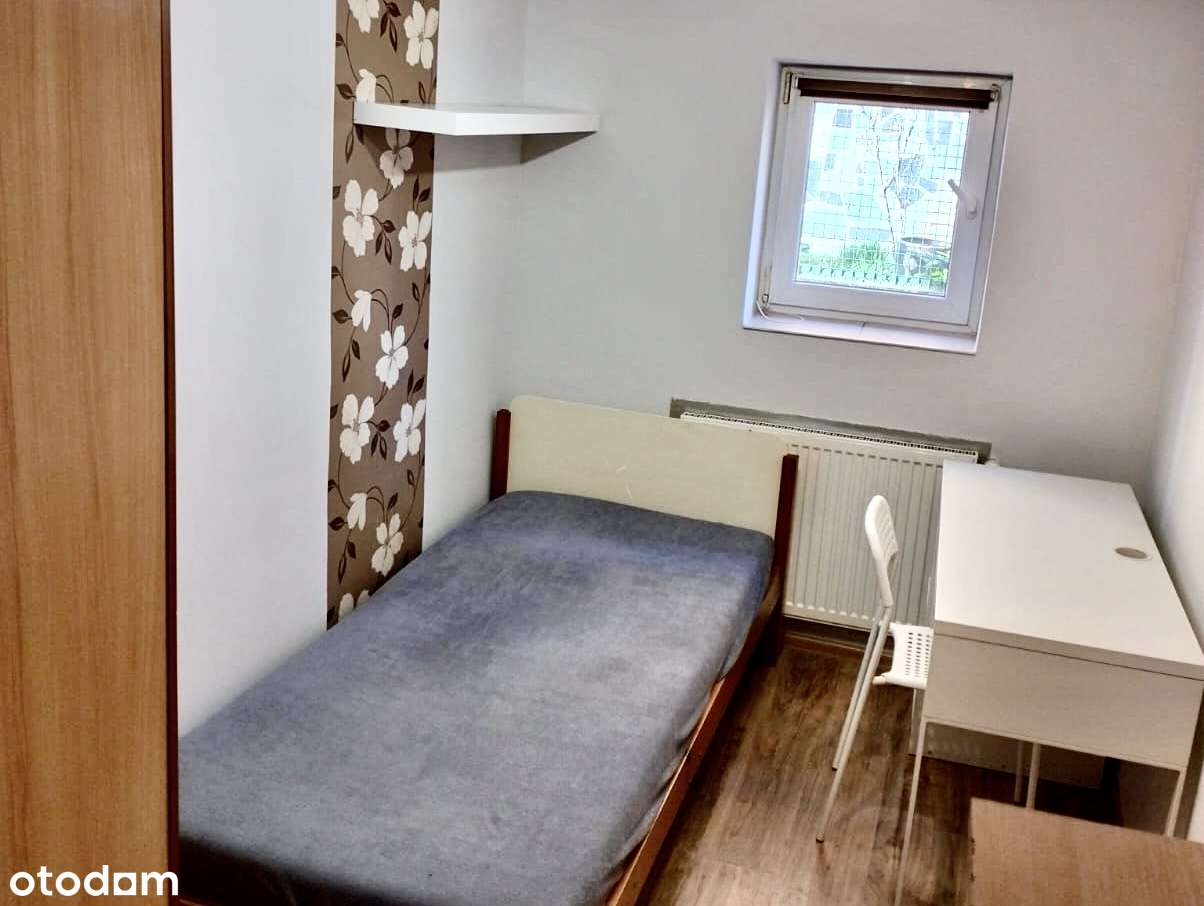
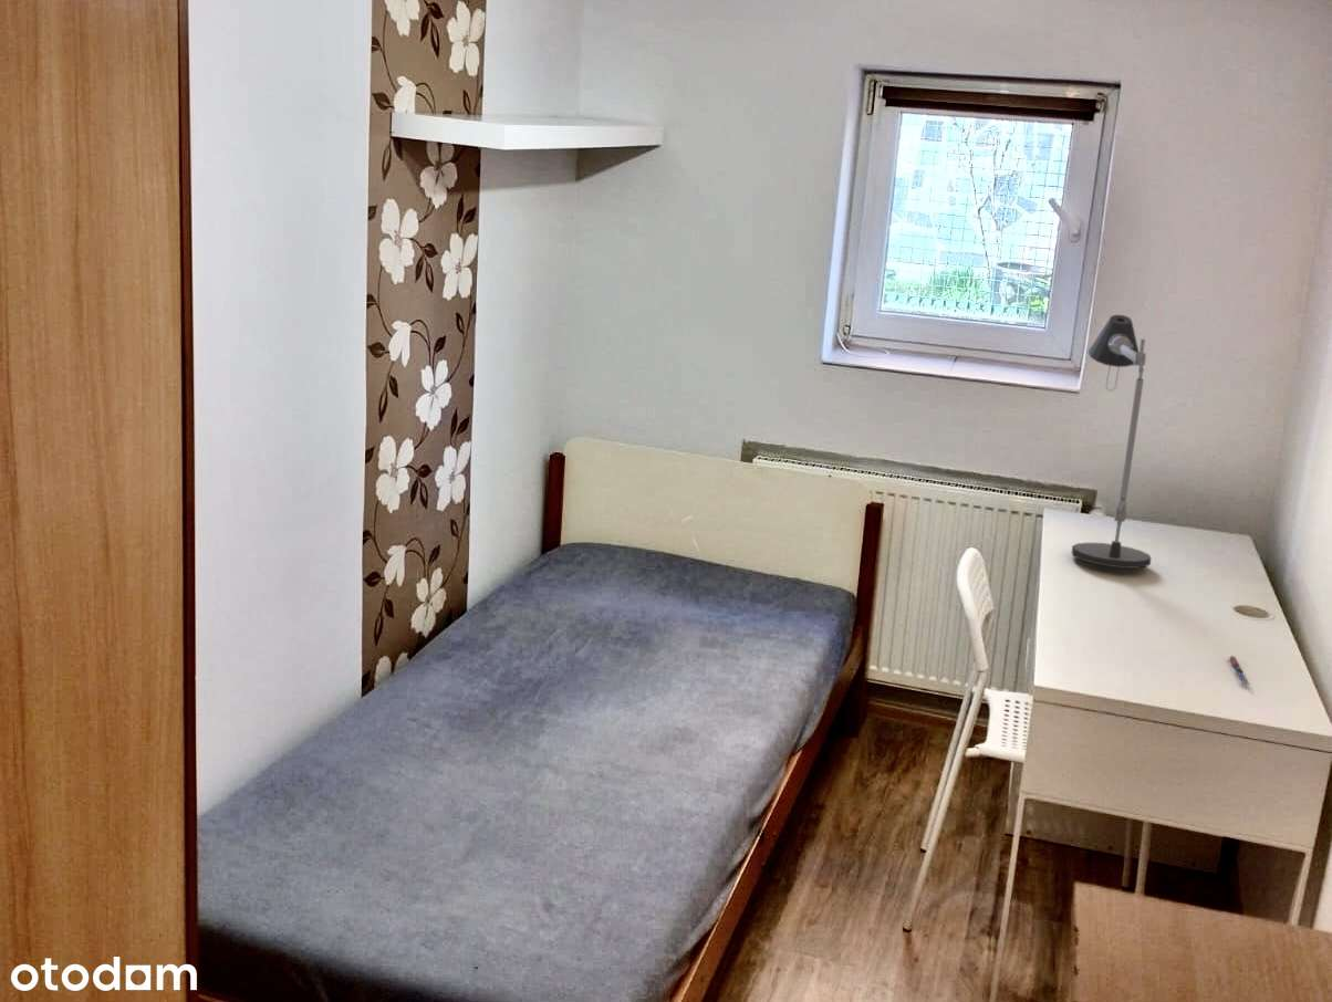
+ pen [1228,655,1251,687]
+ desk lamp [1071,314,1153,570]
